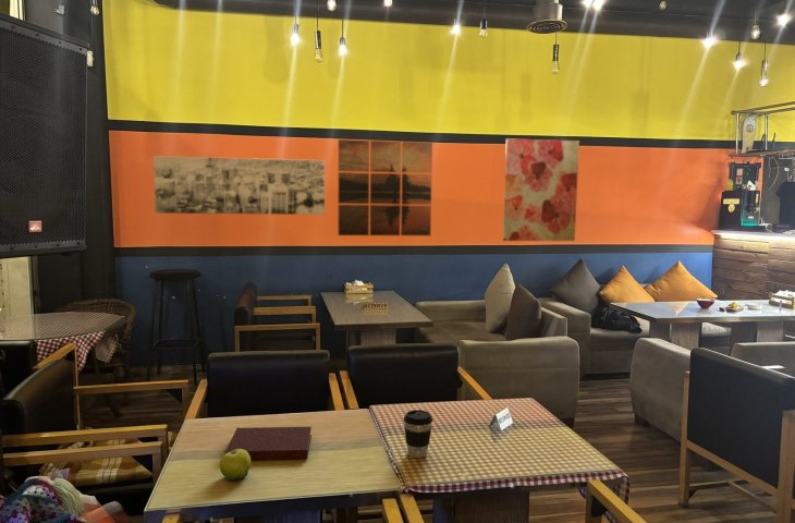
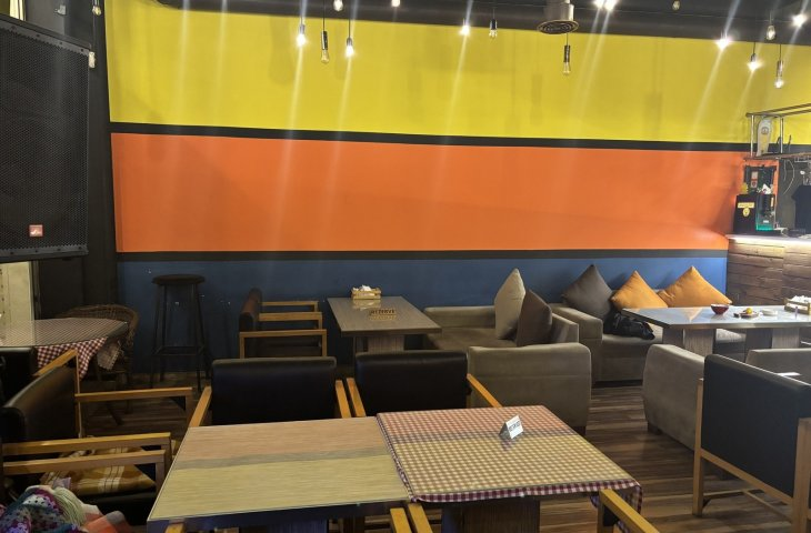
- notebook [224,426,313,462]
- wall art [152,155,326,216]
- coffee cup [403,409,433,459]
- wall art [338,138,433,236]
- wall art [502,137,580,242]
- fruit [219,449,252,482]
